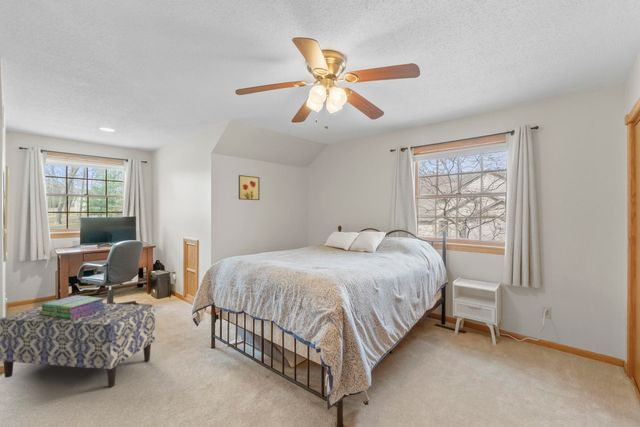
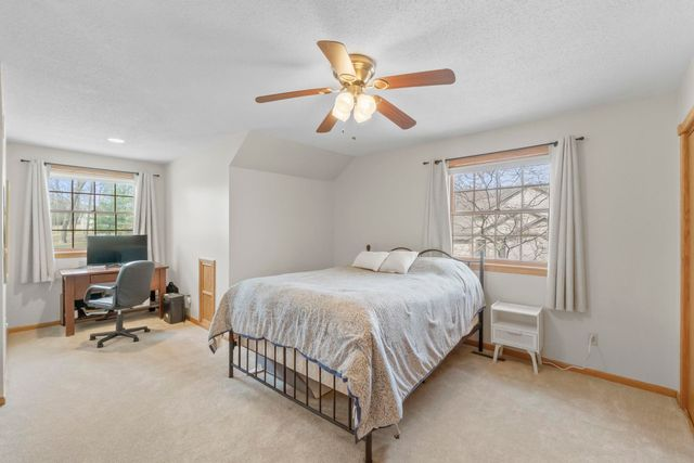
- bench [0,302,156,388]
- stack of books [39,294,106,320]
- wall art [238,174,260,201]
